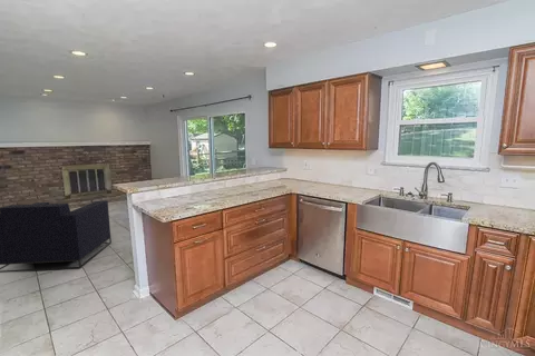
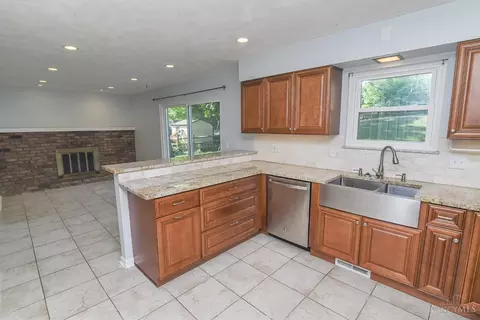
- armchair [0,199,113,274]
